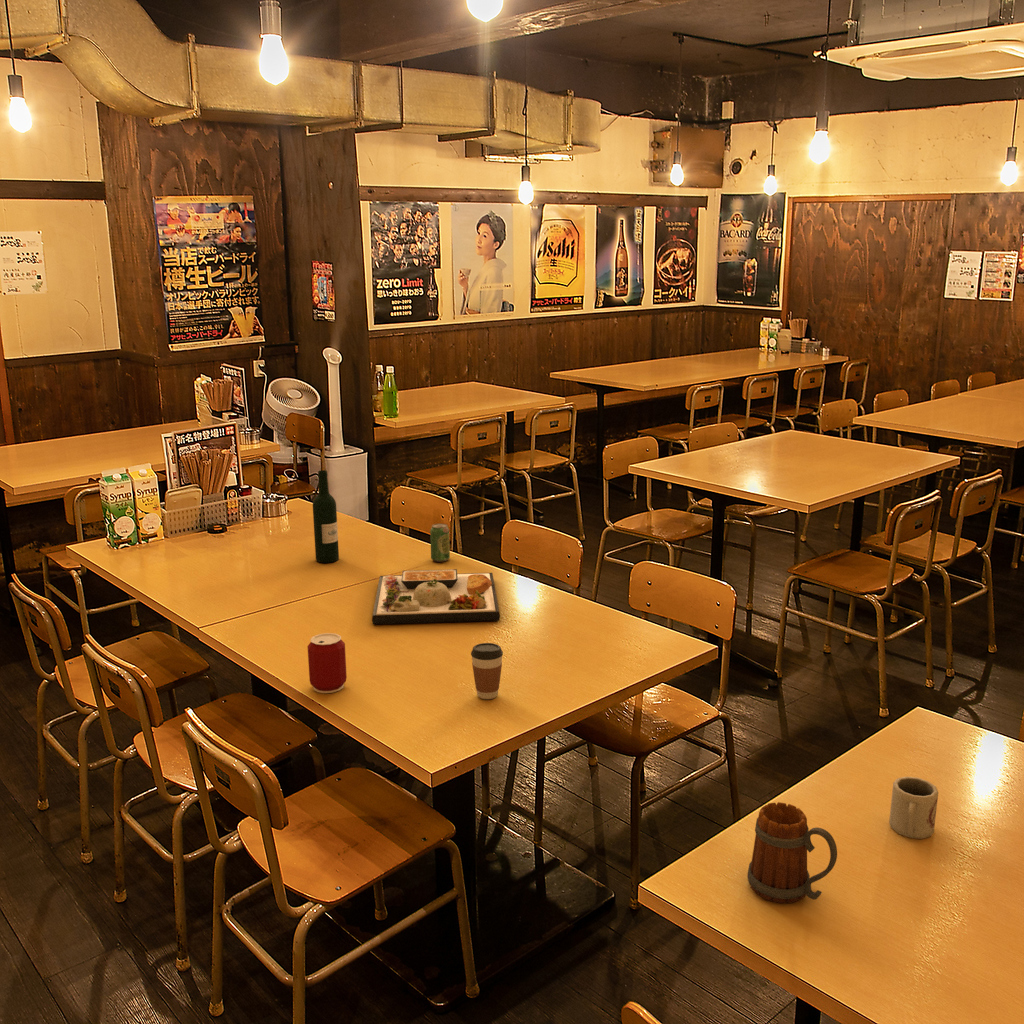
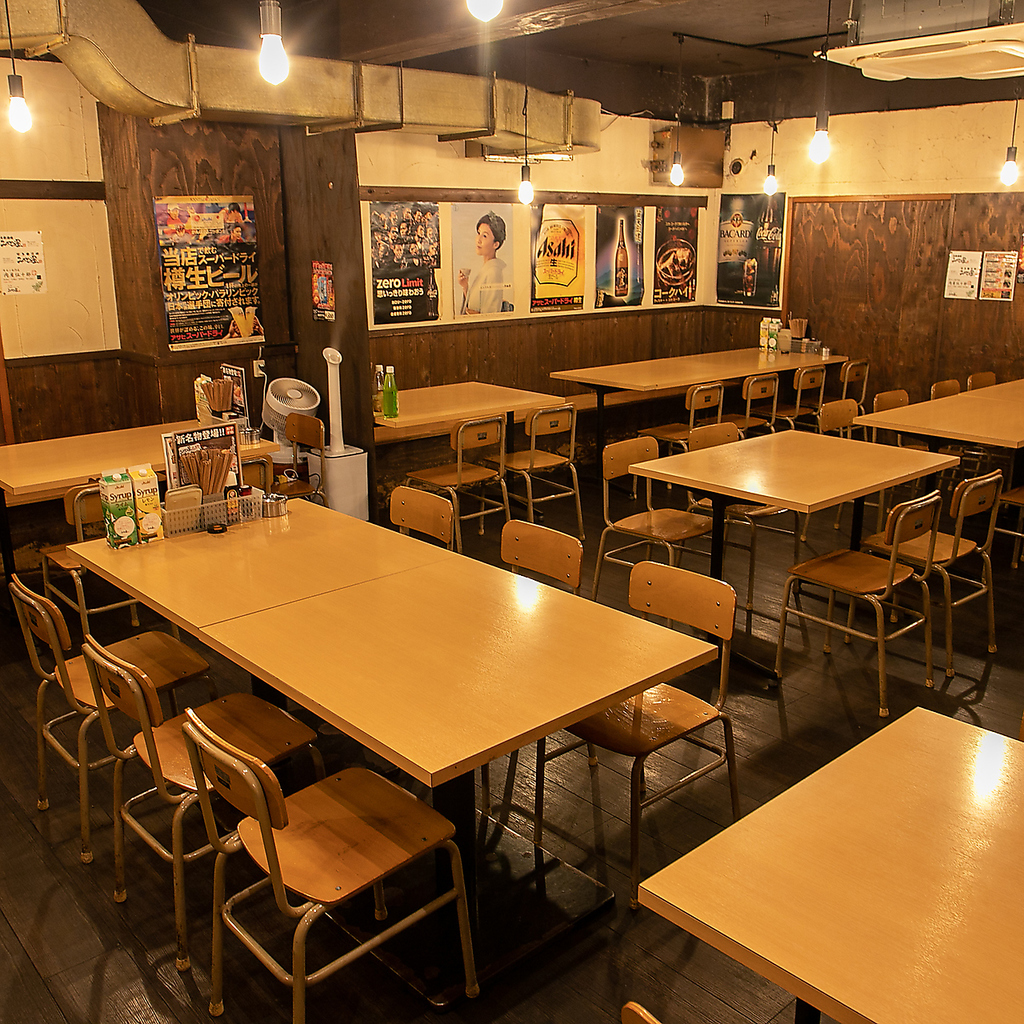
- wine bottle [312,469,340,564]
- beer mug [746,801,838,904]
- cup [888,776,939,840]
- can [307,632,348,694]
- food plate [371,568,501,625]
- beverage can [429,523,451,563]
- coffee cup [470,642,504,700]
